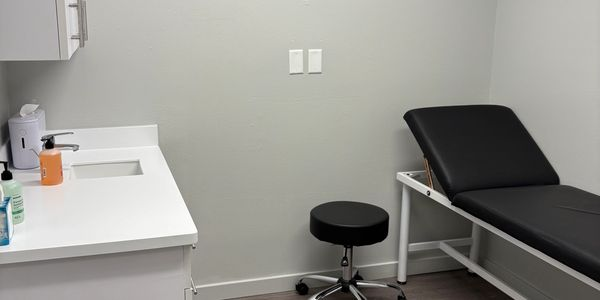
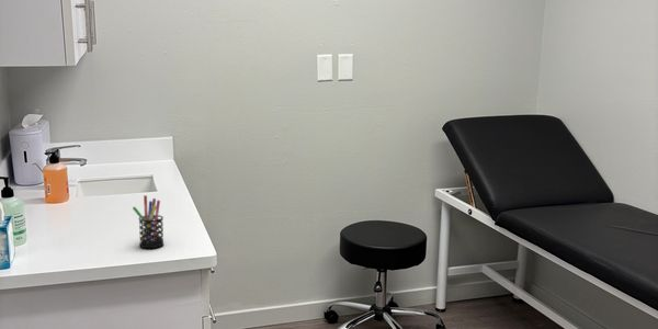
+ pen holder [132,194,164,249]
